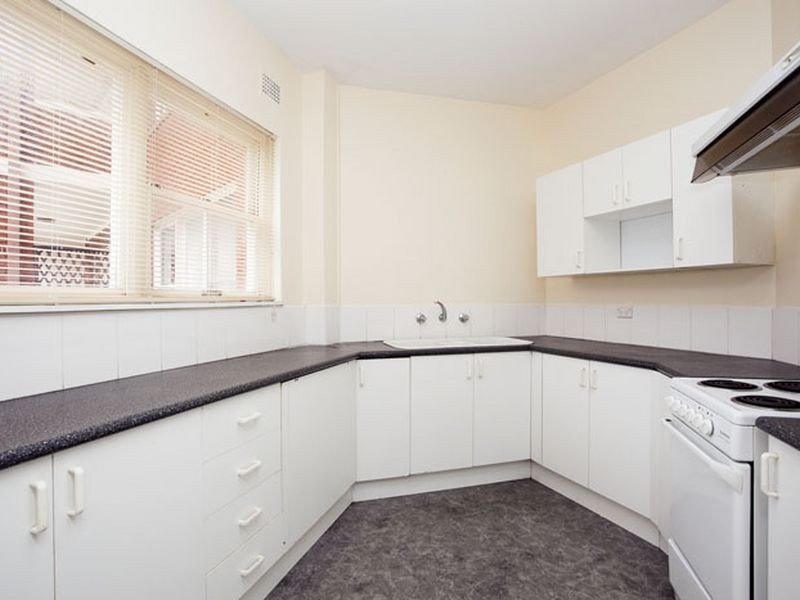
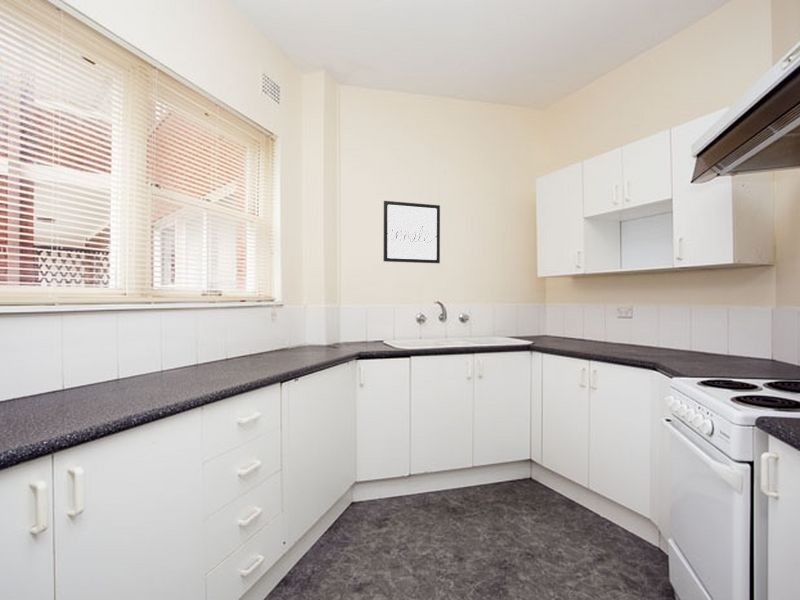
+ wall art [383,200,441,264]
